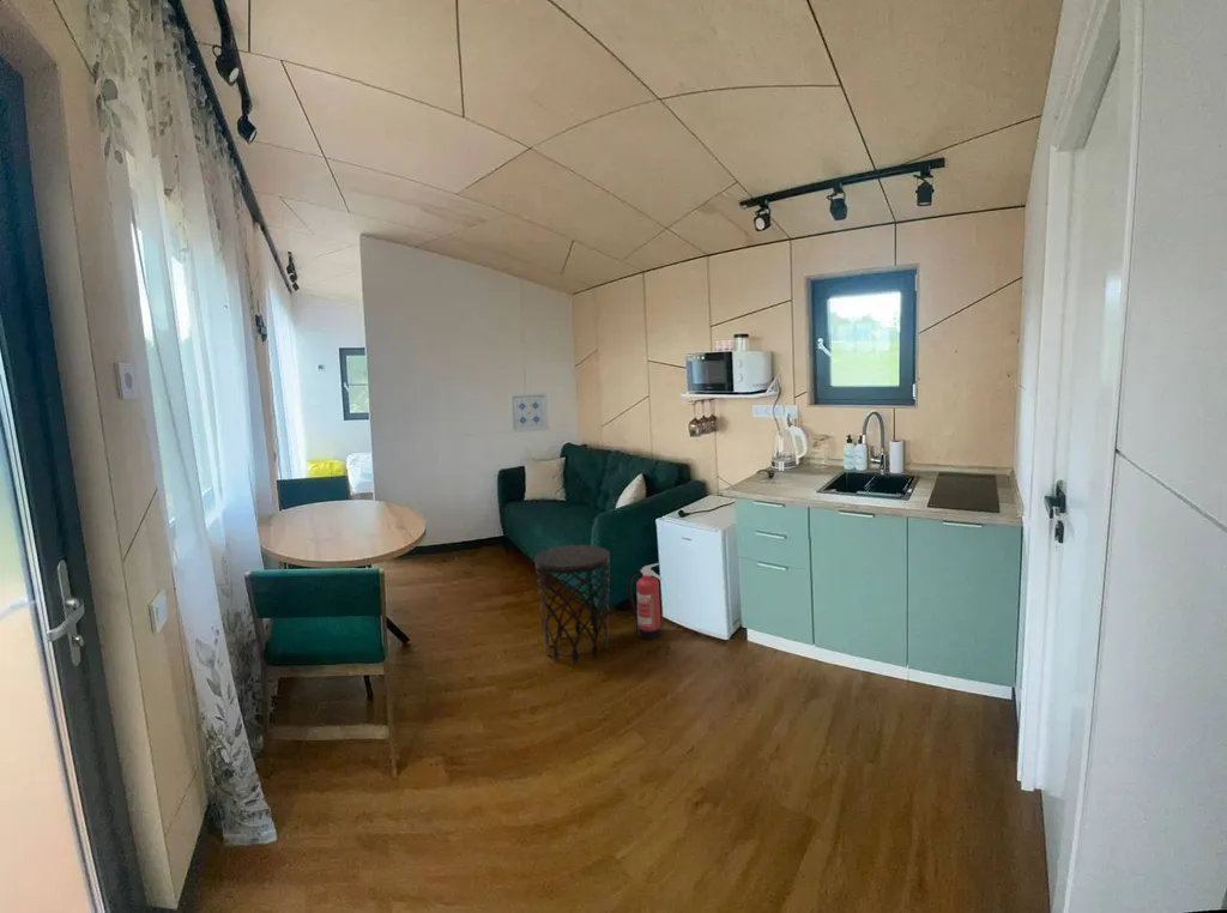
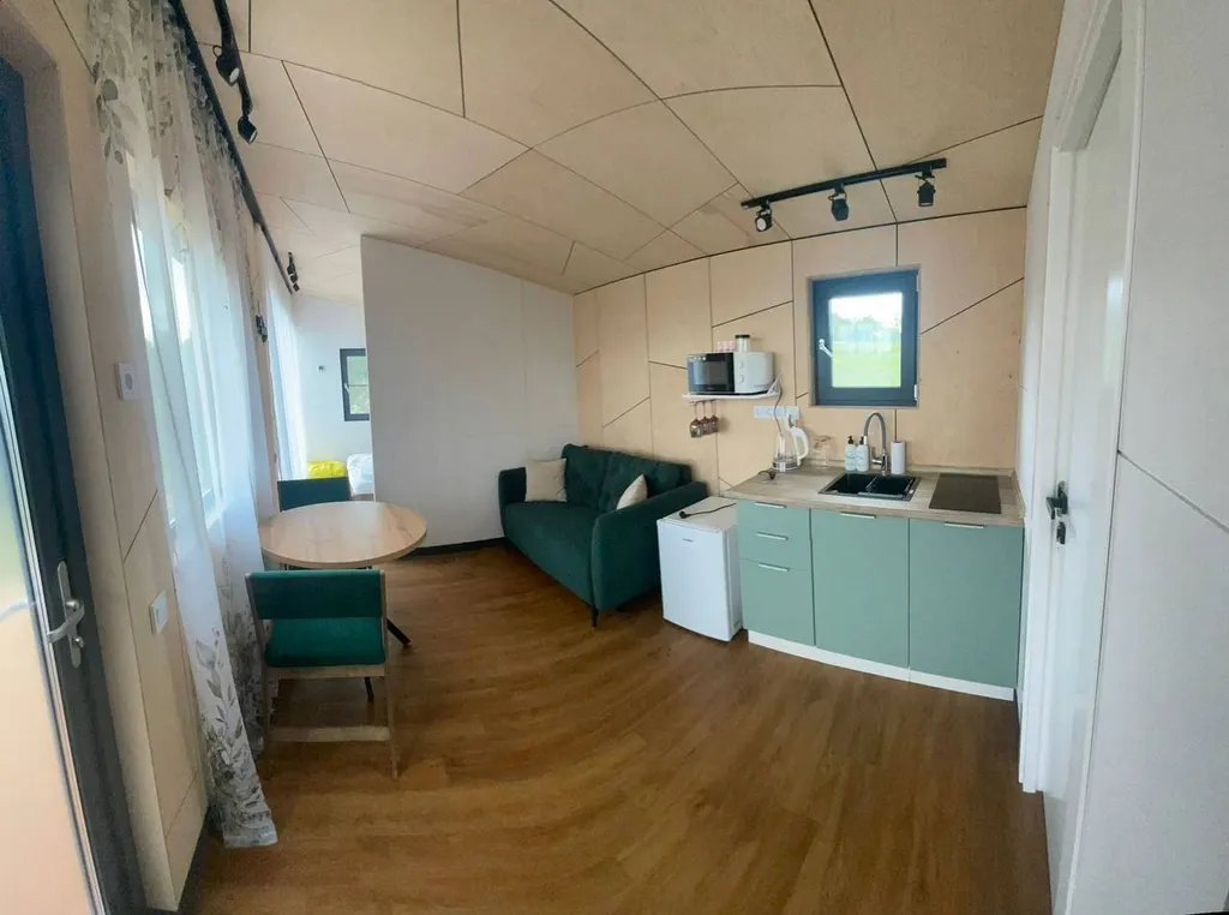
- fire extinguisher [627,562,664,641]
- wall art [508,392,550,434]
- side table [533,544,611,664]
